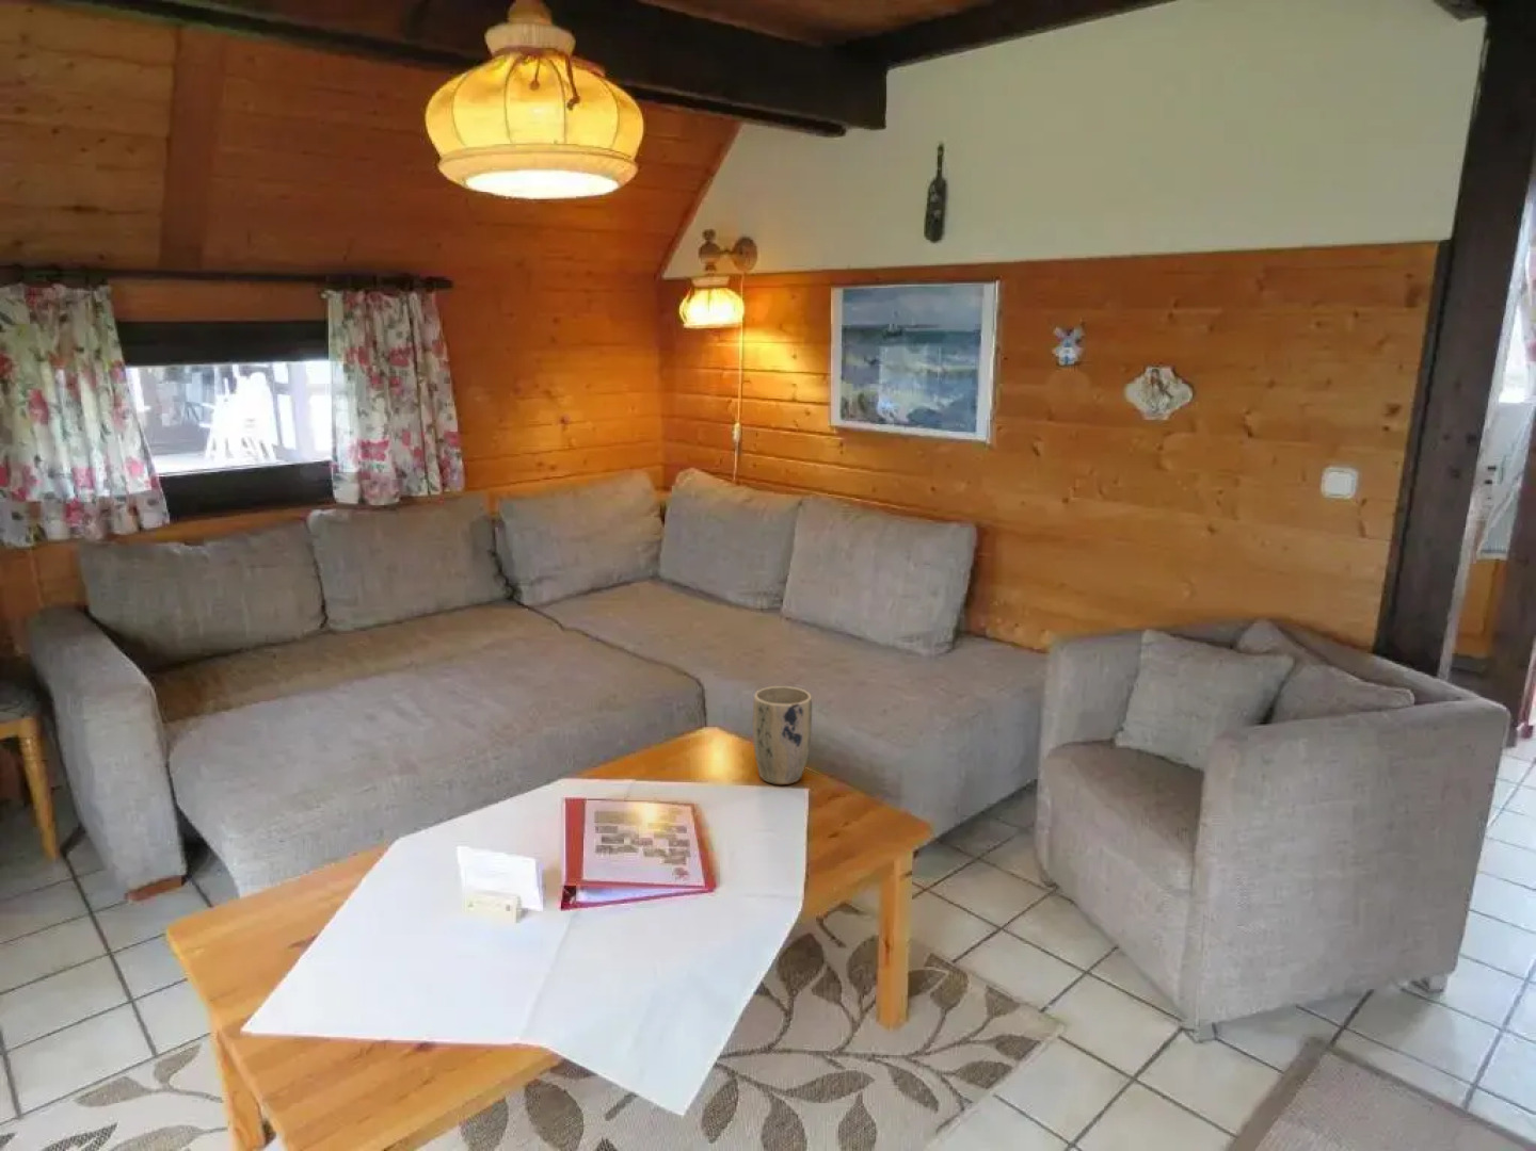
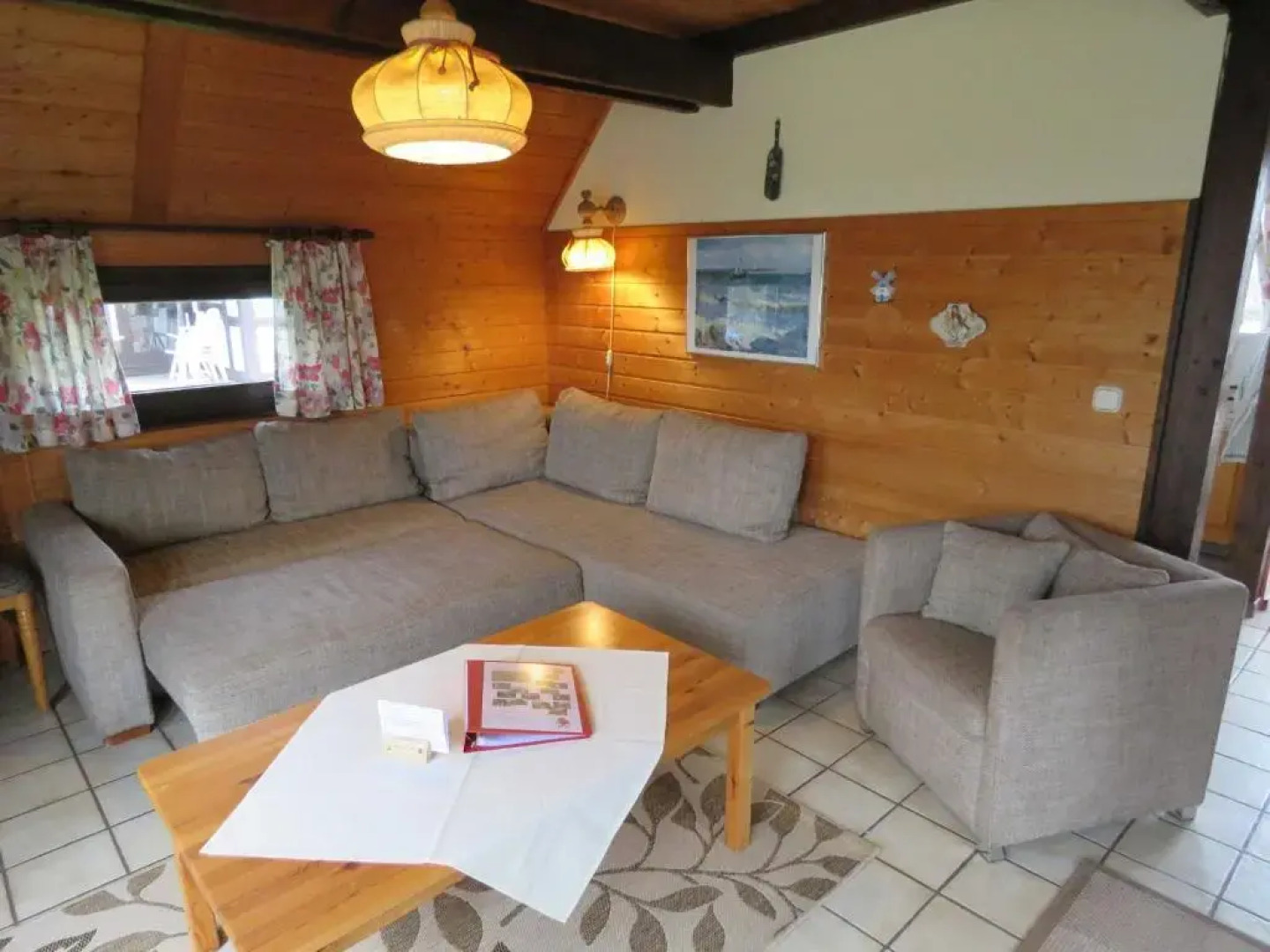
- plant pot [752,686,813,786]
